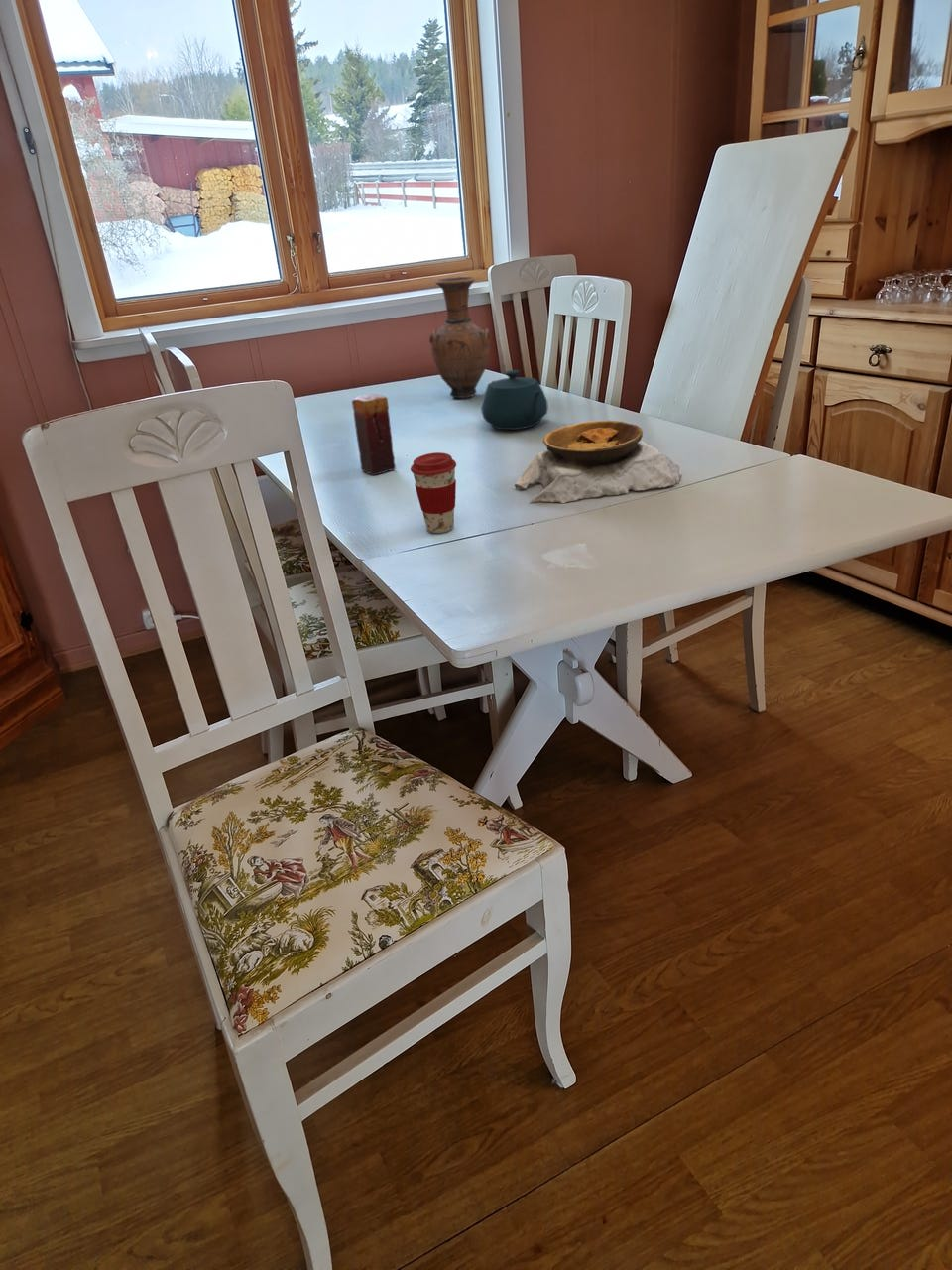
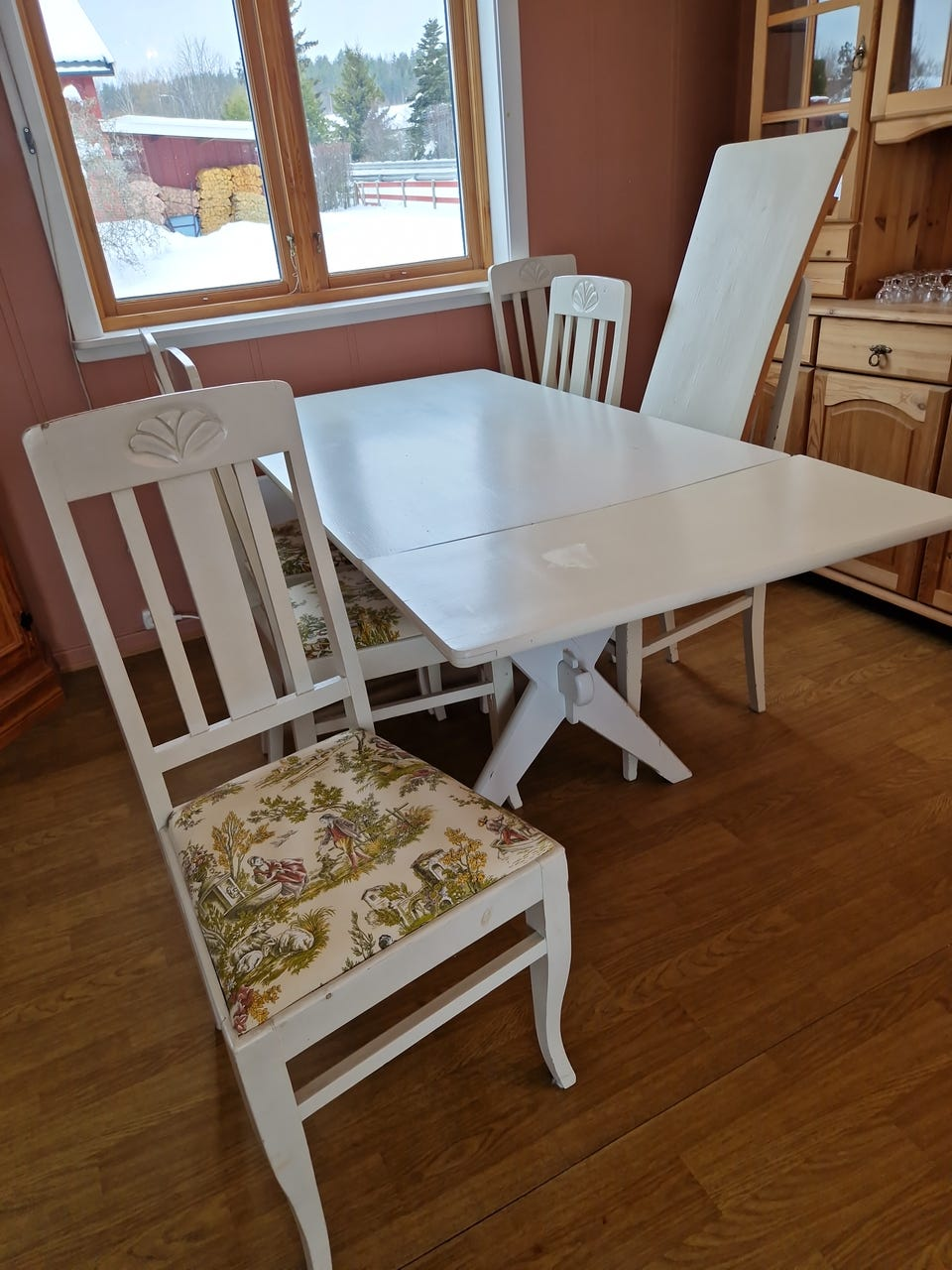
- teapot [480,369,549,431]
- bowl [514,420,683,504]
- vase [428,276,491,400]
- candle [351,393,397,476]
- coffee cup [410,451,457,534]
